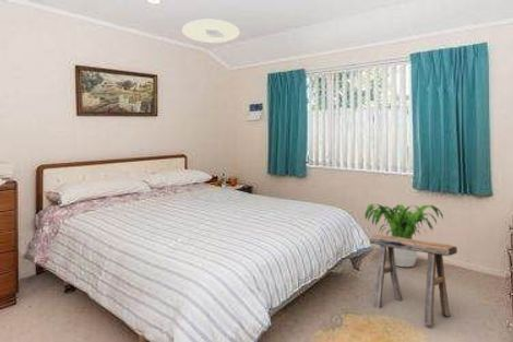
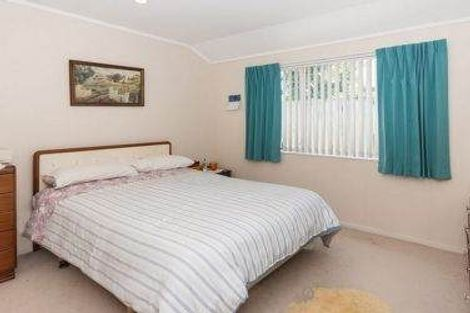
- potted plant [363,203,444,268]
- stool [368,233,458,326]
- ceiling light [181,19,241,44]
